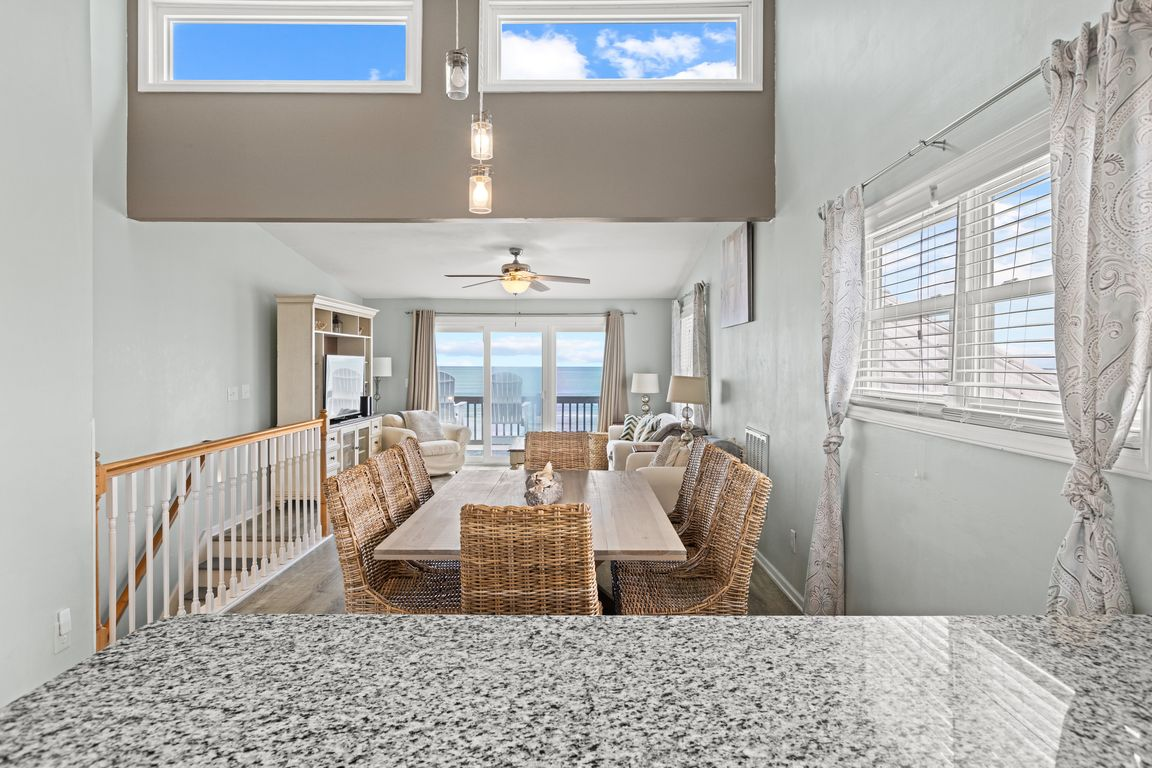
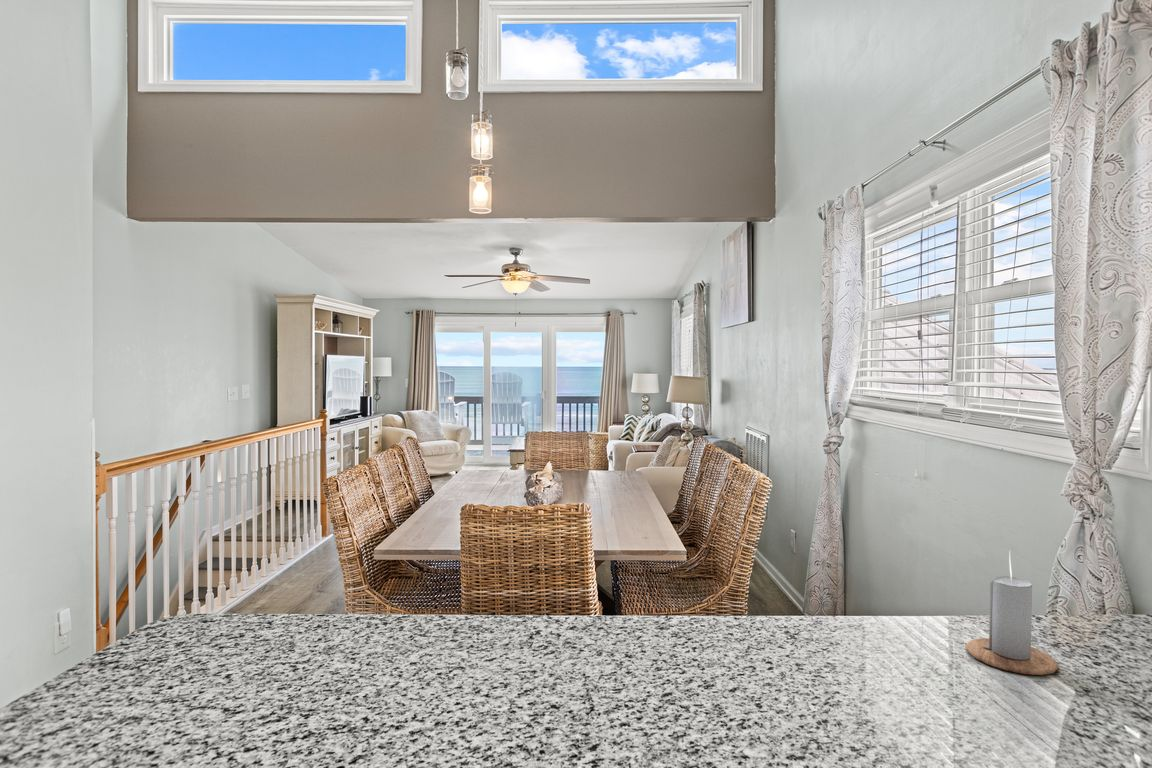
+ candle [965,551,1059,676]
